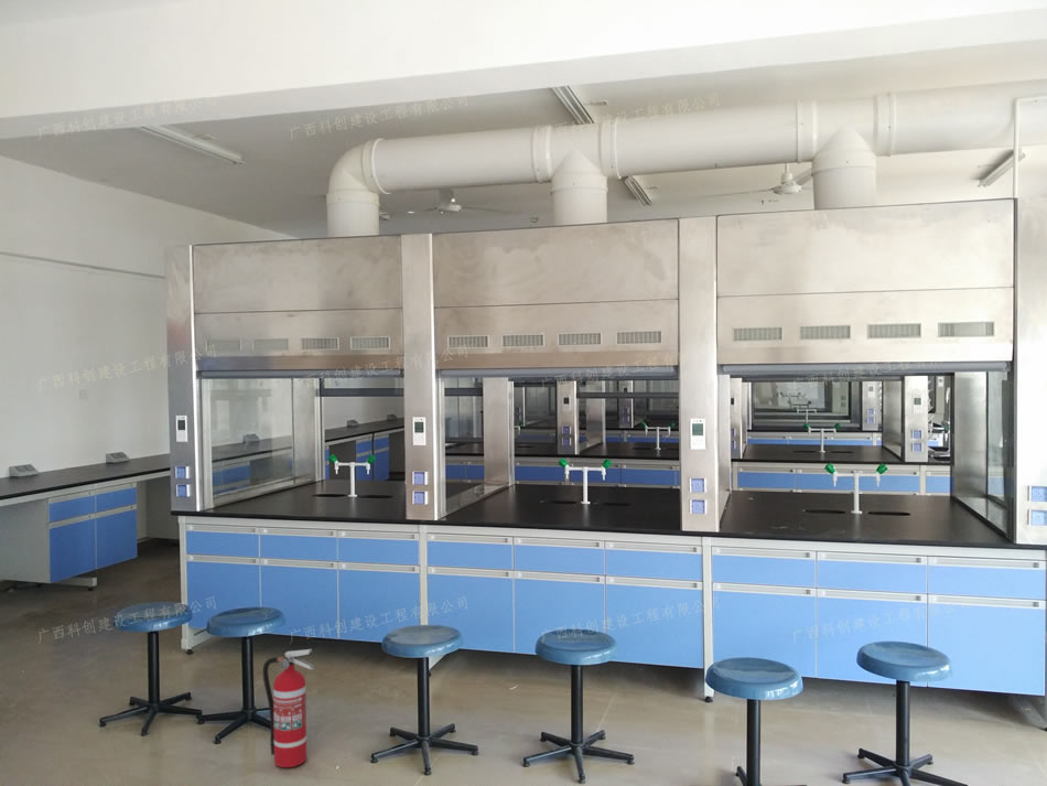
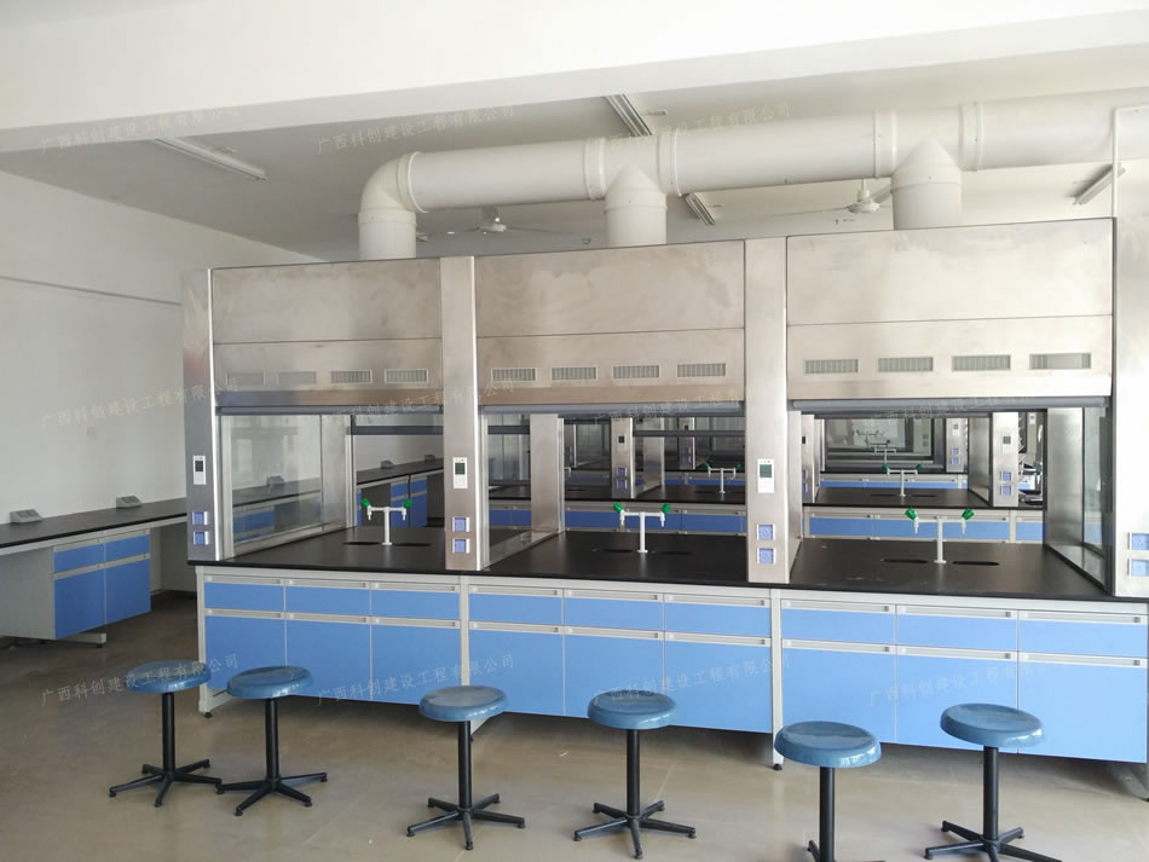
- fire extinguisher [262,648,315,768]
